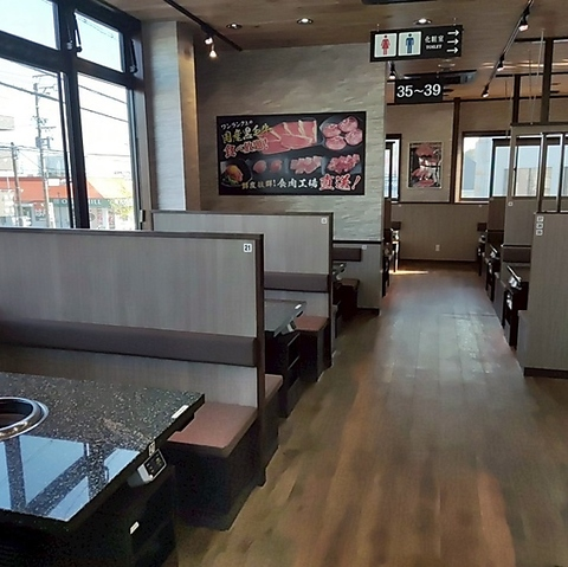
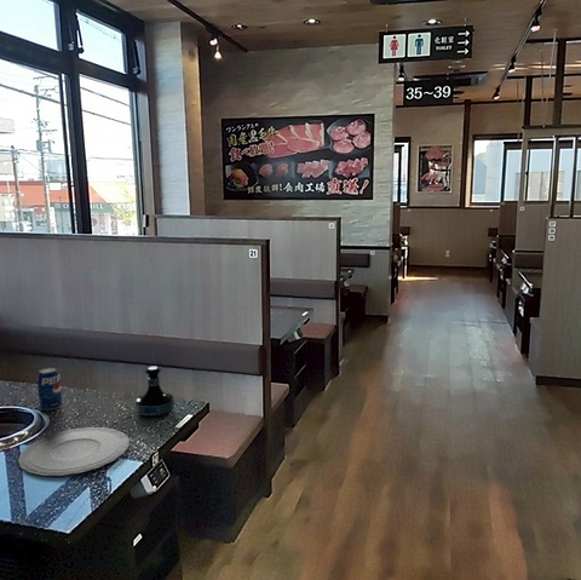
+ beverage can [36,367,63,412]
+ tequila bottle [134,366,176,419]
+ plate [17,426,130,477]
